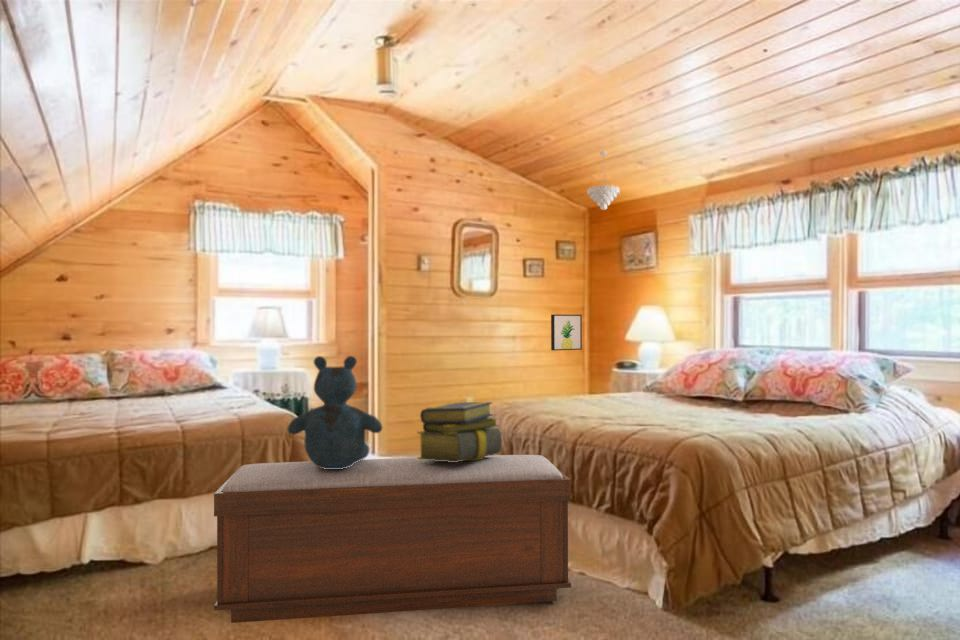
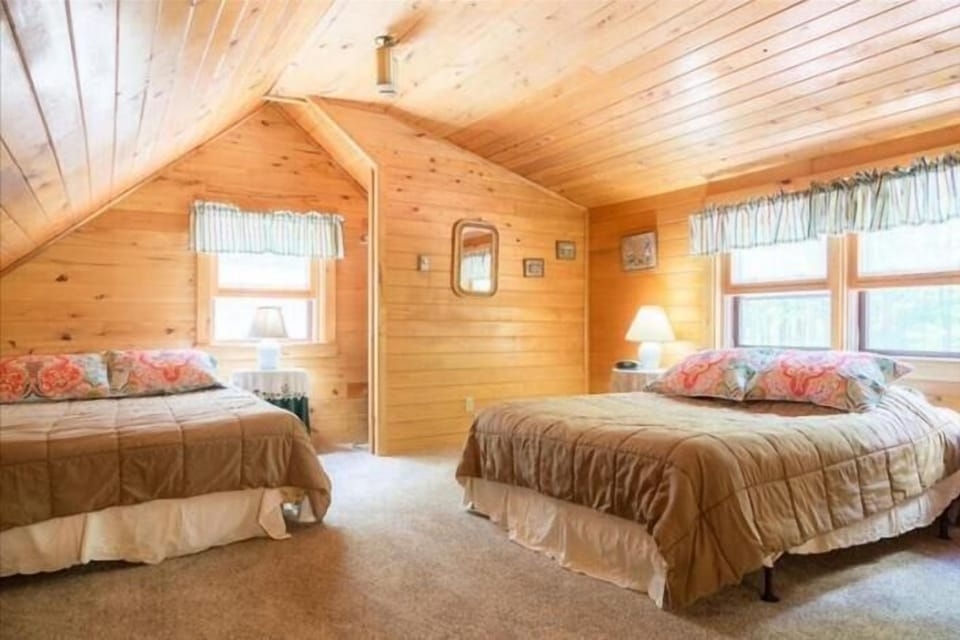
- stack of books [416,401,502,462]
- bench [213,454,572,624]
- teddy bear [286,355,384,469]
- wall art [550,314,583,351]
- pendant light [586,150,621,211]
